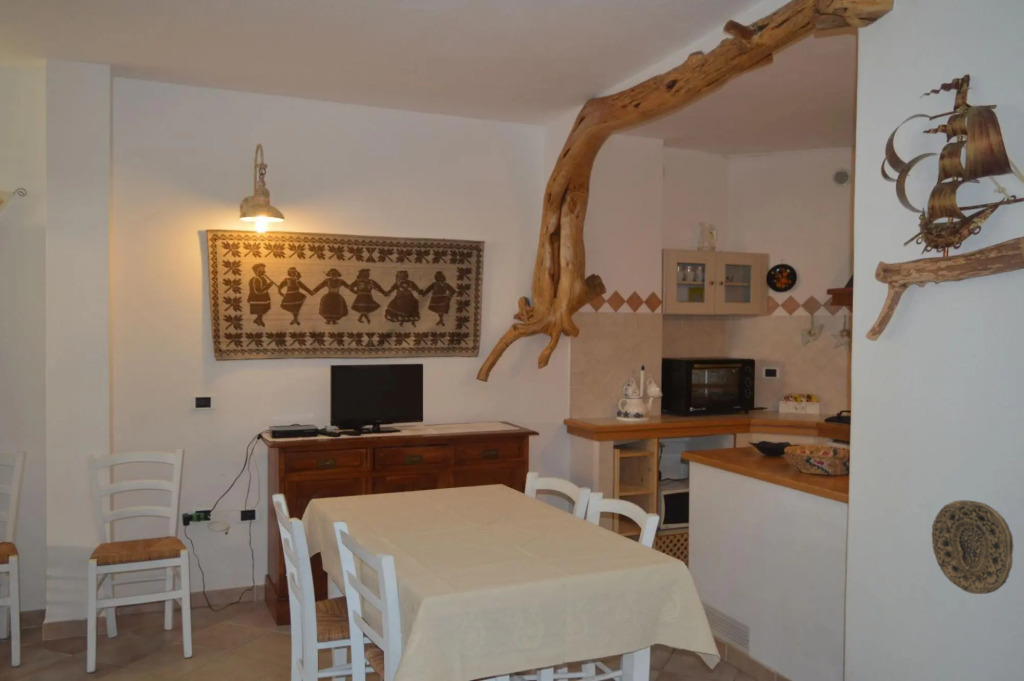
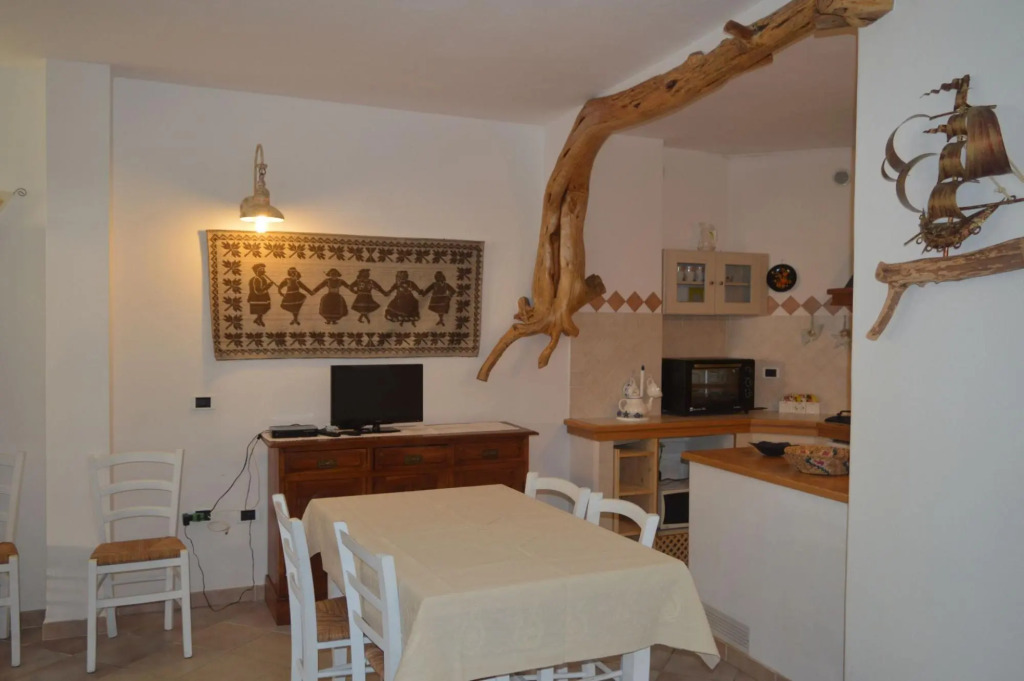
- decorative plate [931,499,1015,595]
